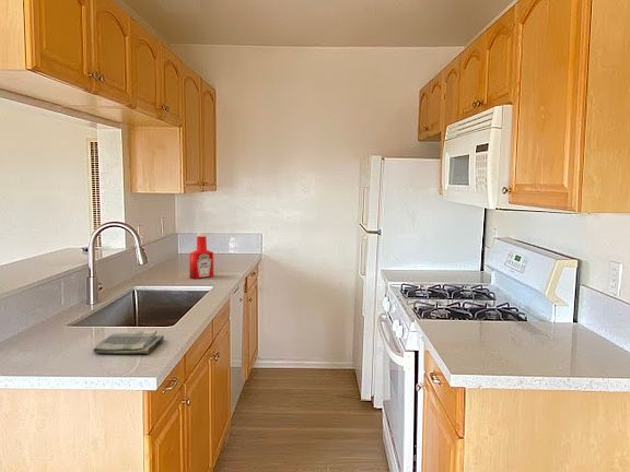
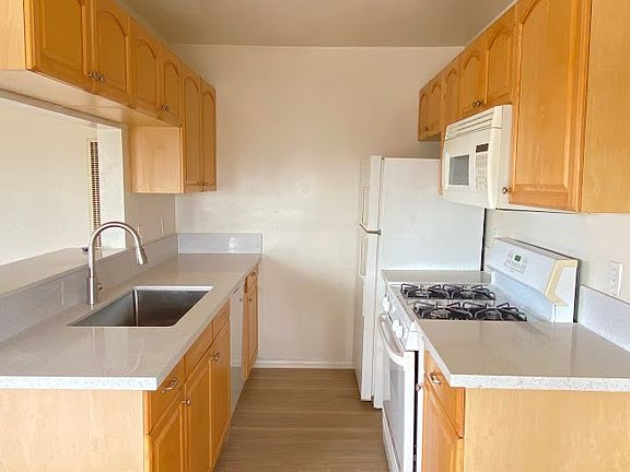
- dish towel [92,329,165,355]
- soap bottle [188,232,214,280]
